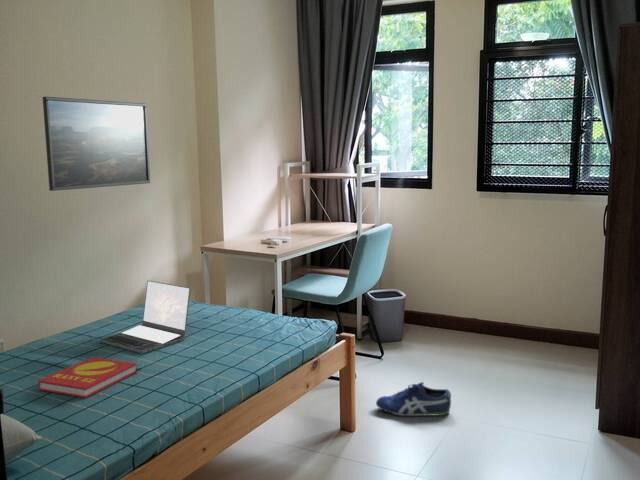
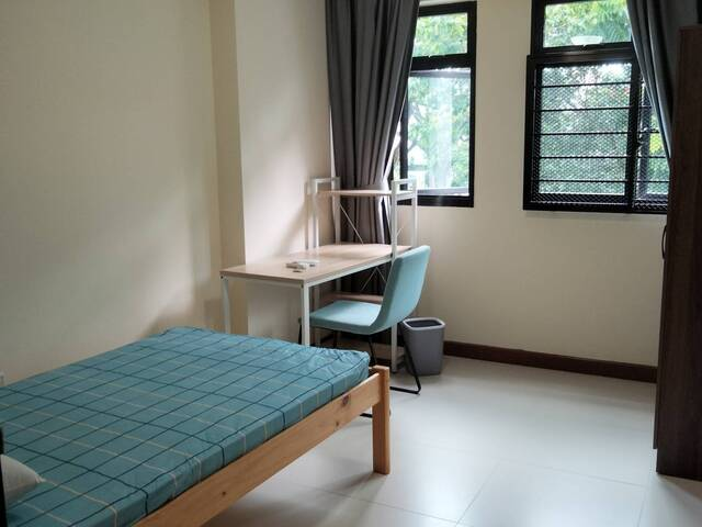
- shoe [375,381,452,417]
- book [37,356,138,399]
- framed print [42,96,151,192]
- laptop [99,280,191,355]
